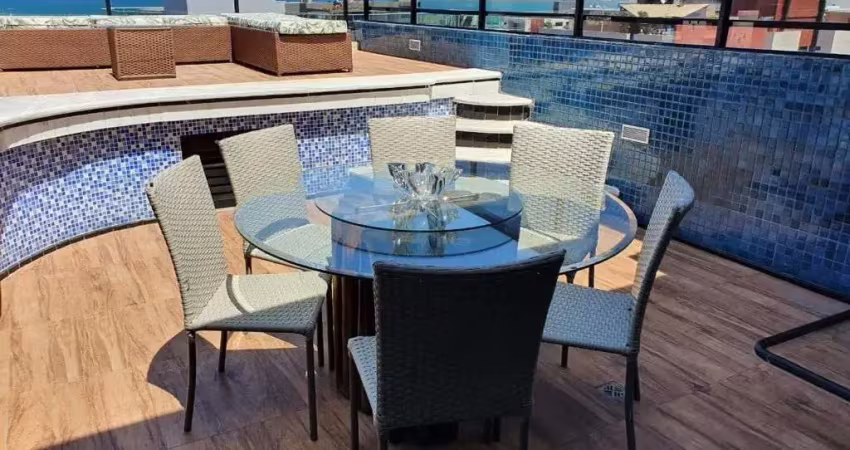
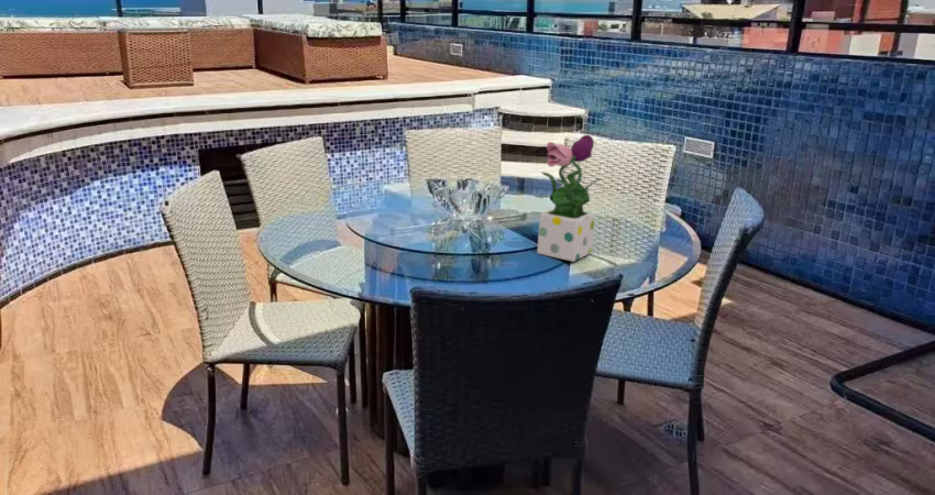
+ flower arrangement [537,134,601,263]
